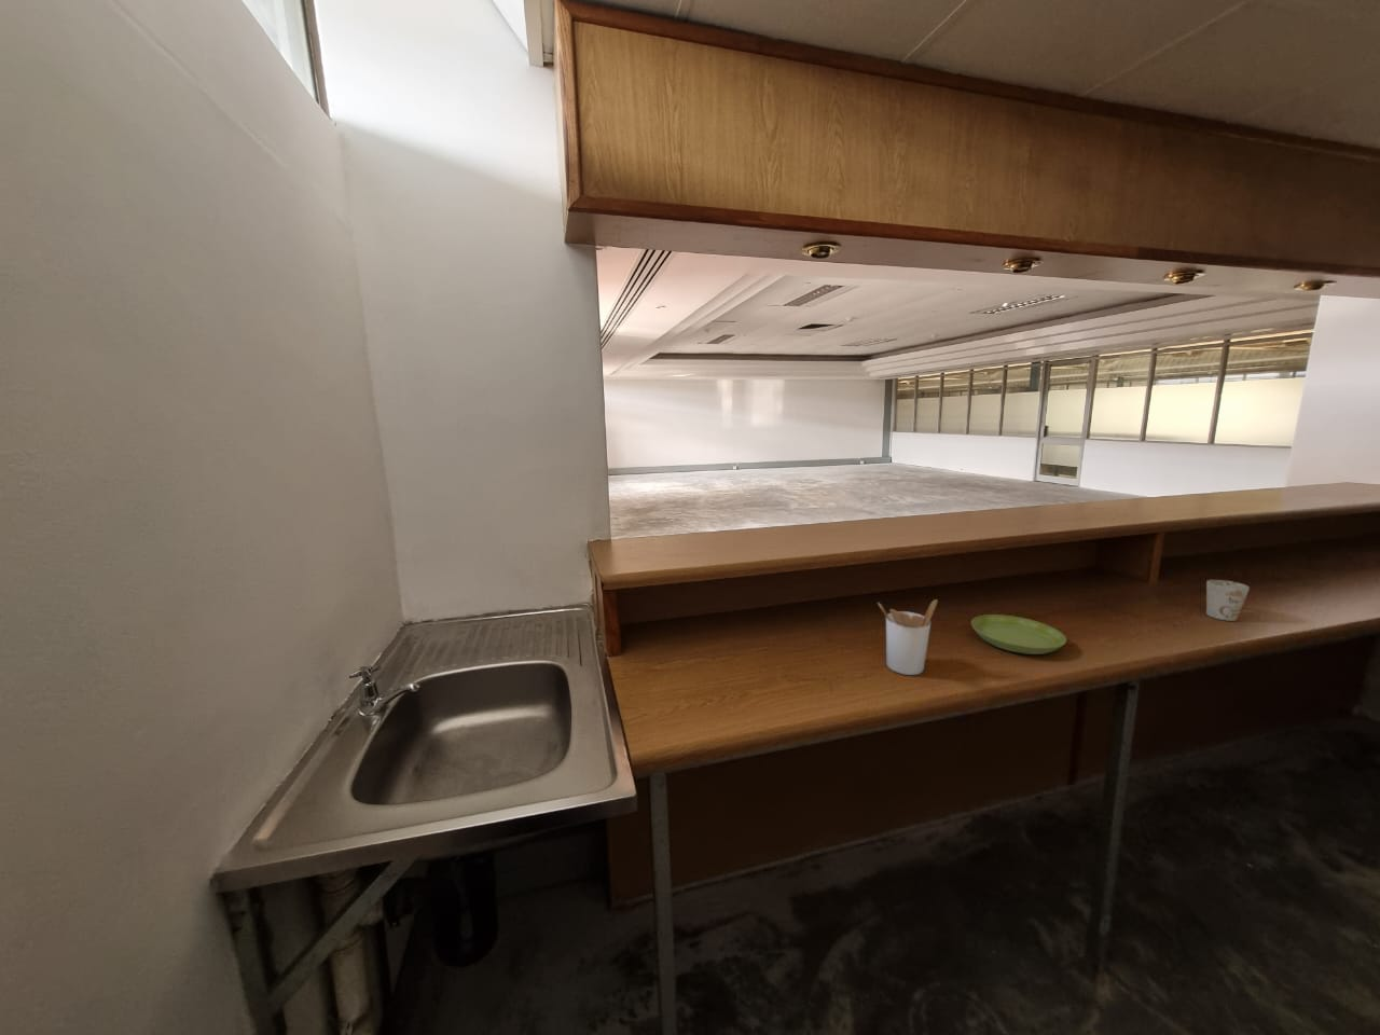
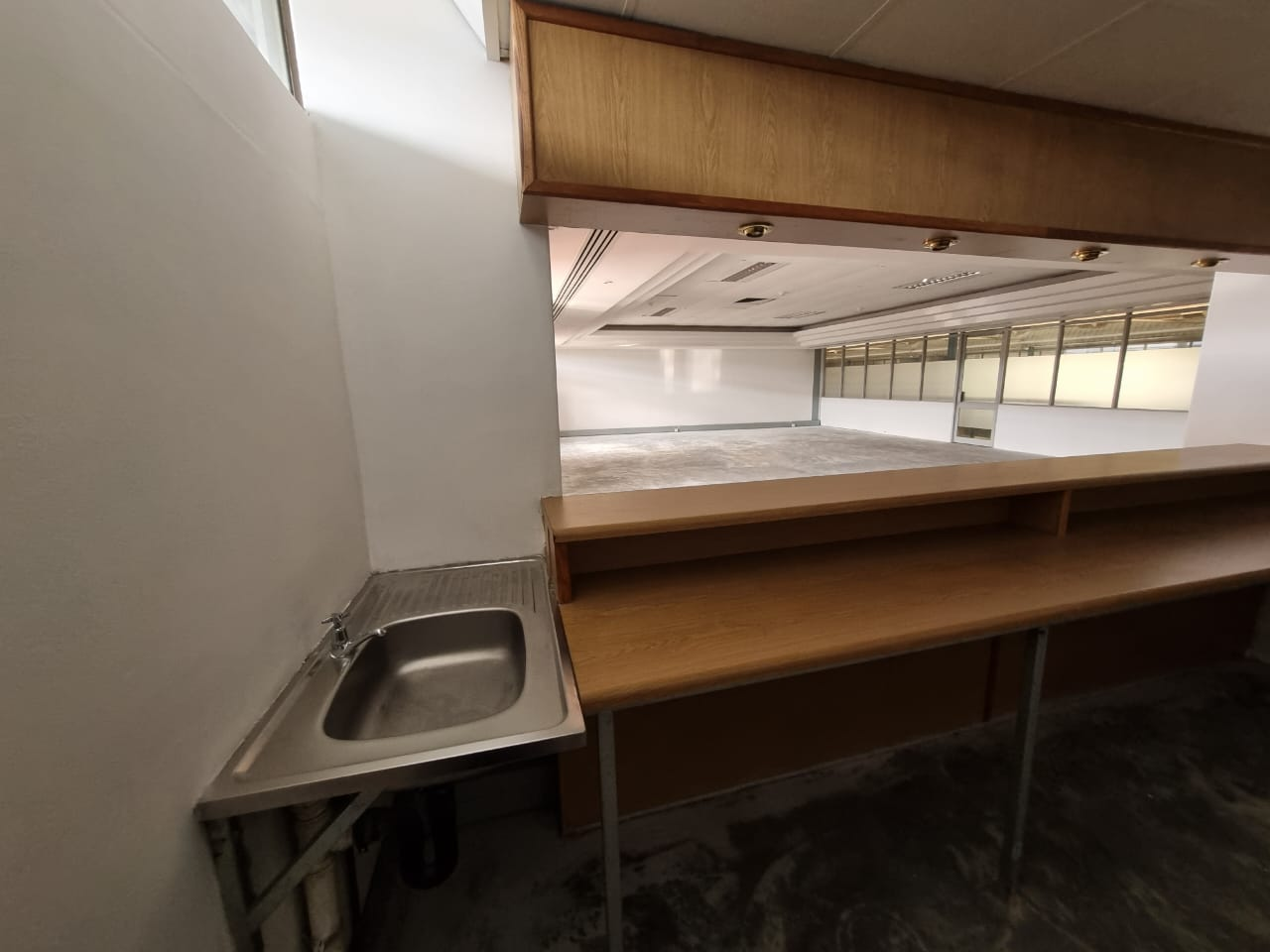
- mug [1205,579,1251,622]
- utensil holder [877,598,939,676]
- saucer [970,613,1067,656]
